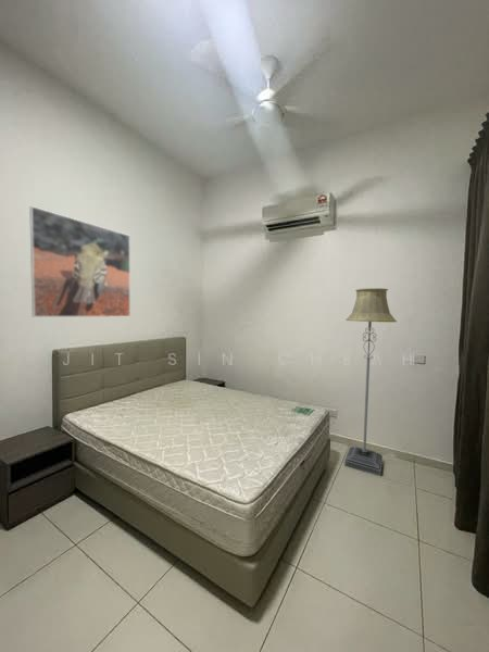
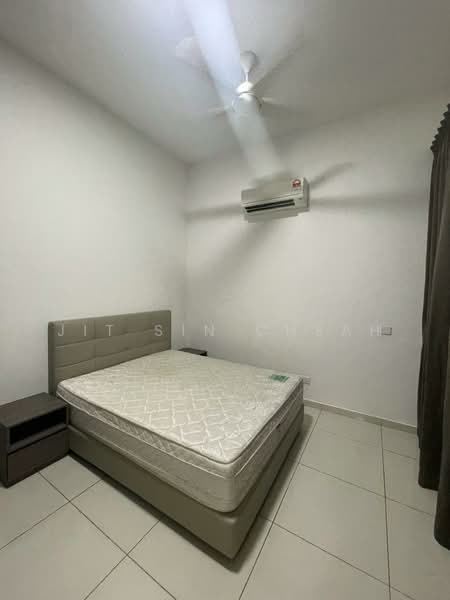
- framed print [28,205,131,318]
- floor lamp [343,287,398,477]
